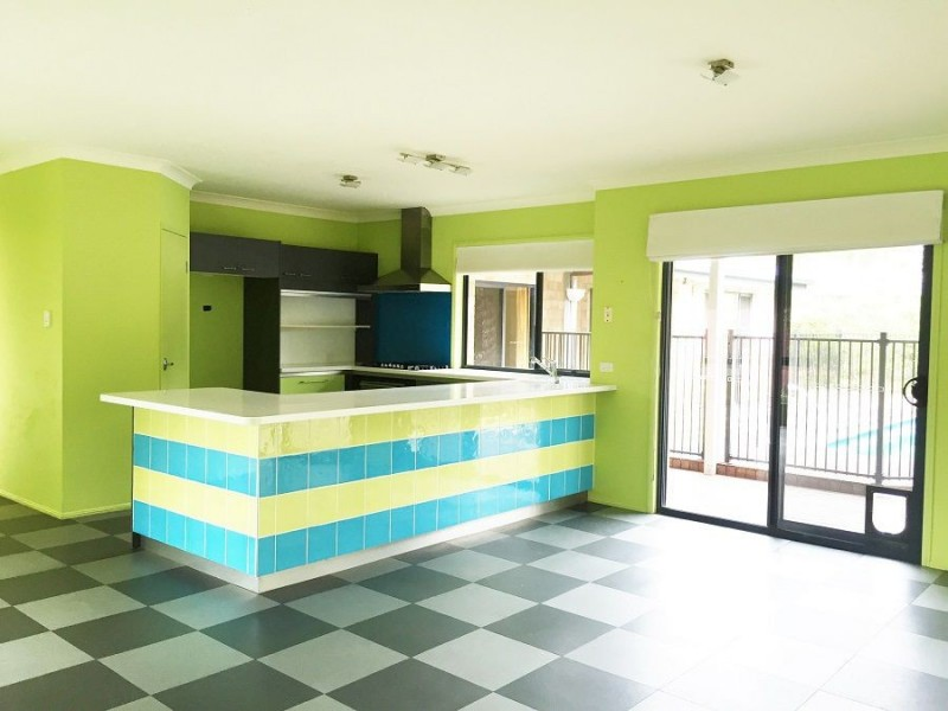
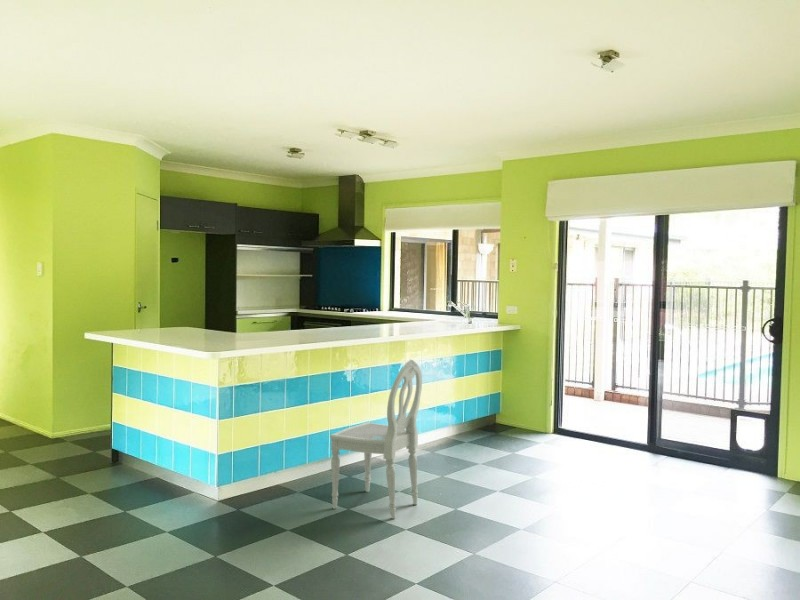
+ dining chair [329,359,423,520]
